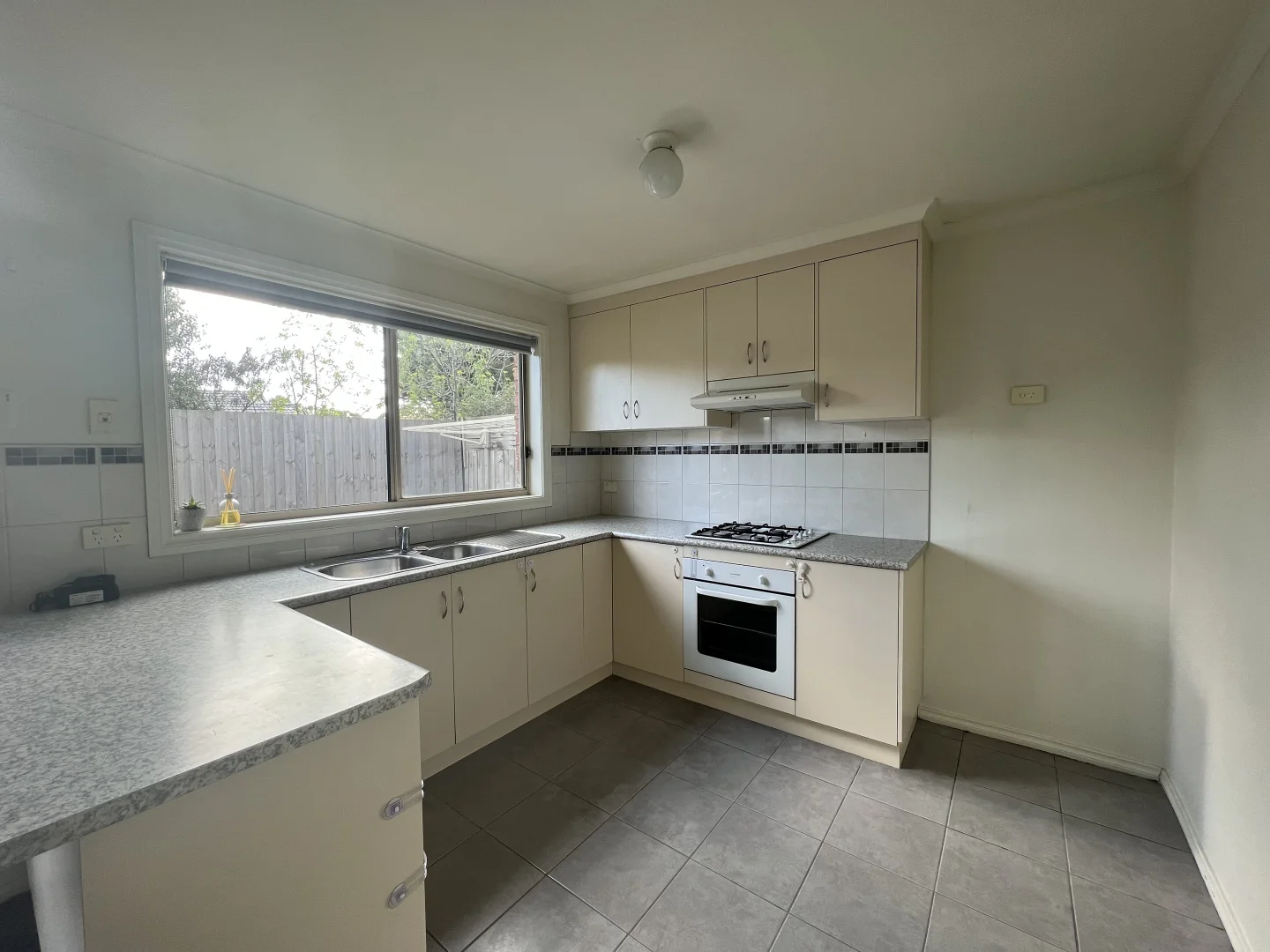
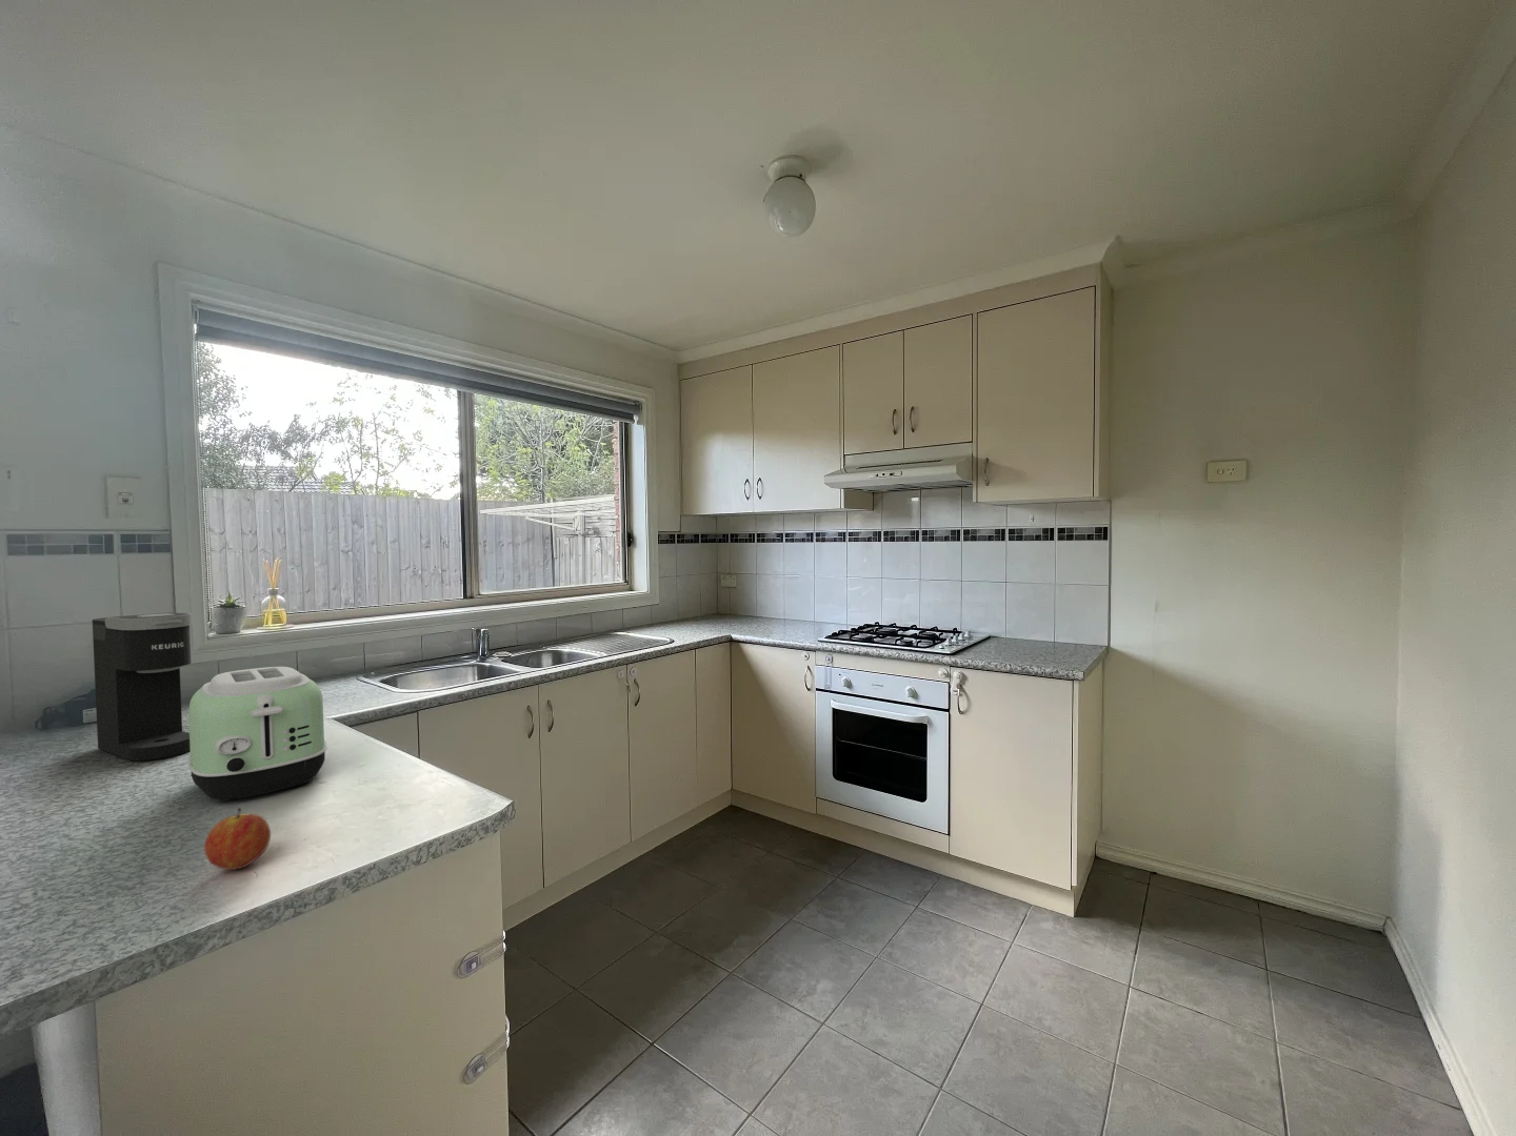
+ coffee maker [92,611,193,763]
+ toaster [186,666,328,803]
+ fruit [203,808,272,871]
